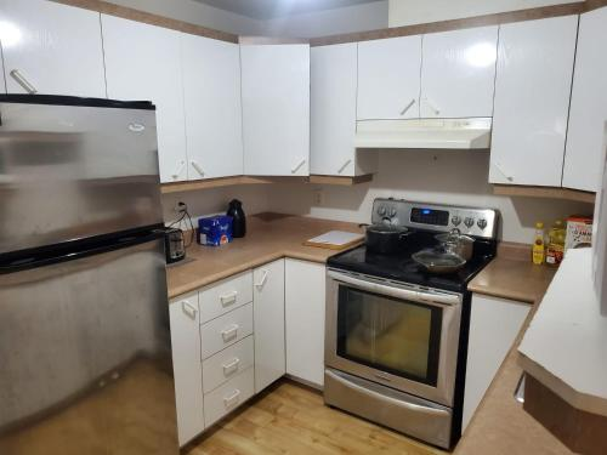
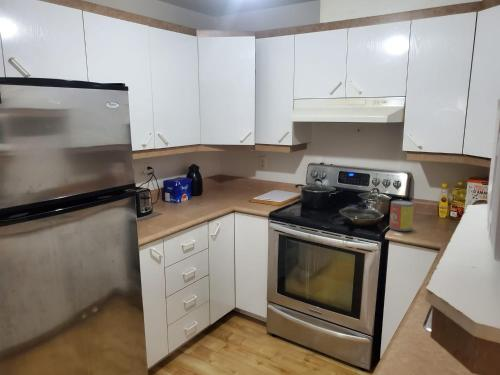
+ canister [388,199,415,232]
